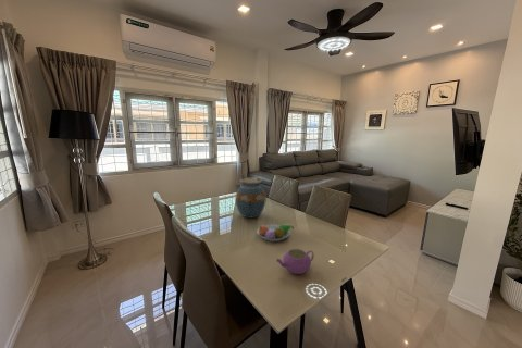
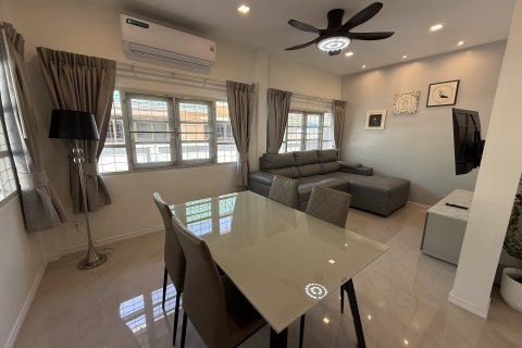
- vase [234,176,268,219]
- teapot [275,248,315,275]
- fruit bowl [256,223,295,243]
